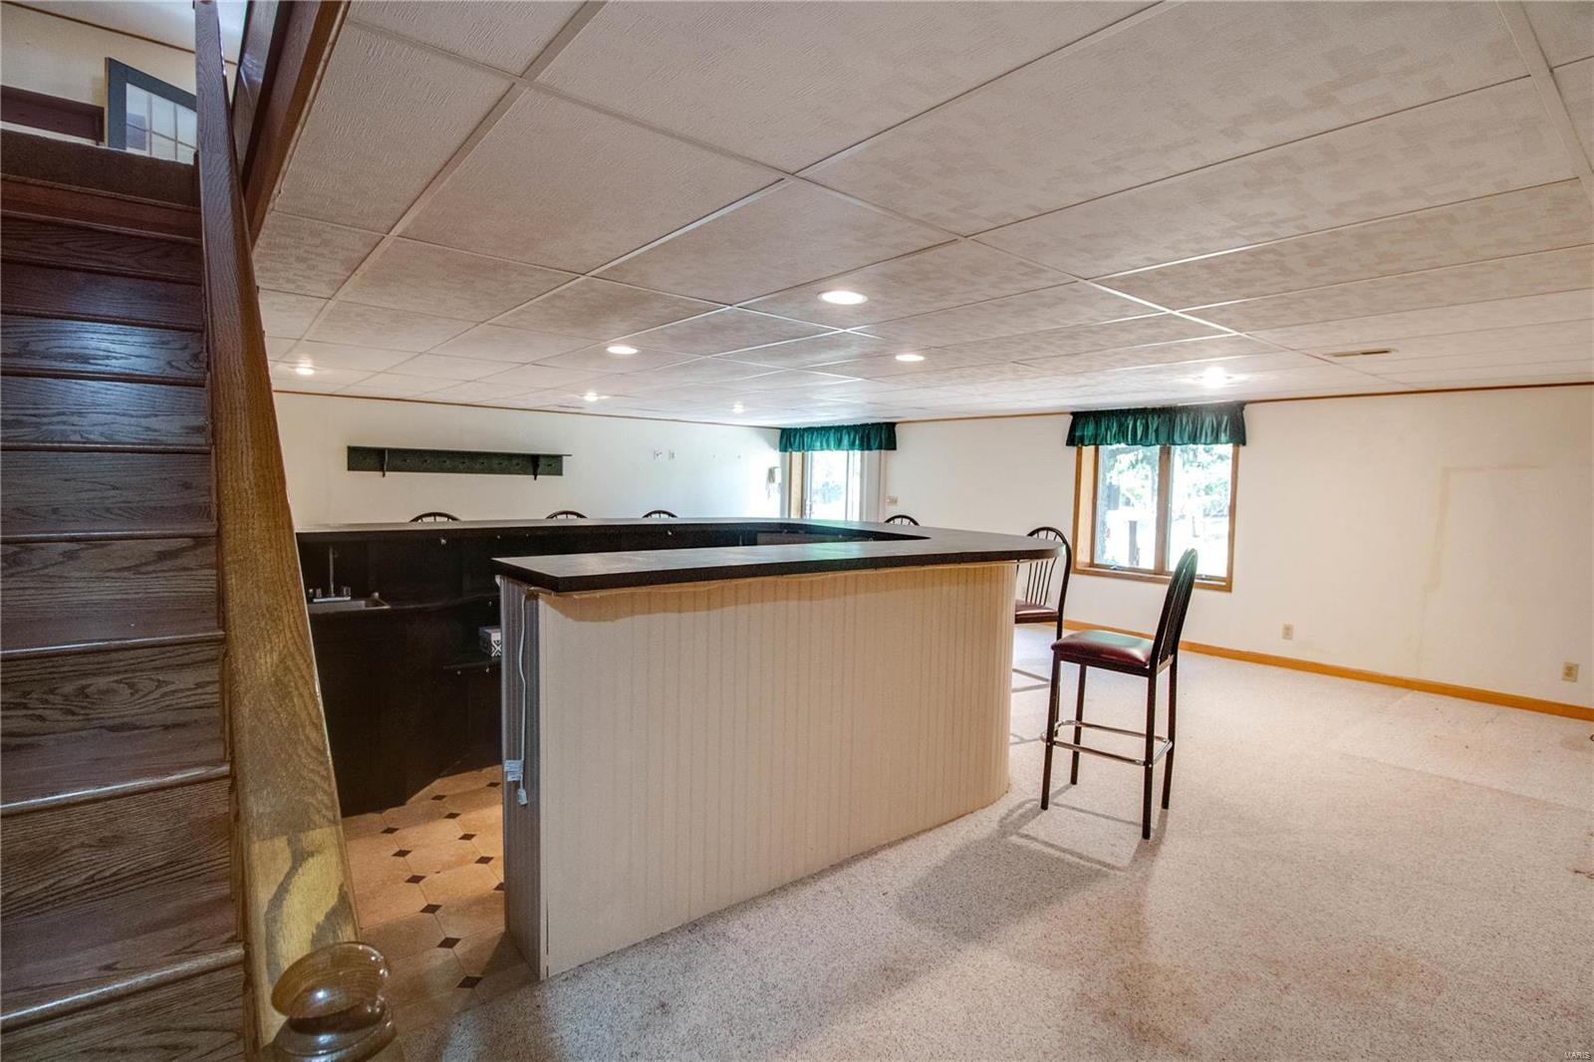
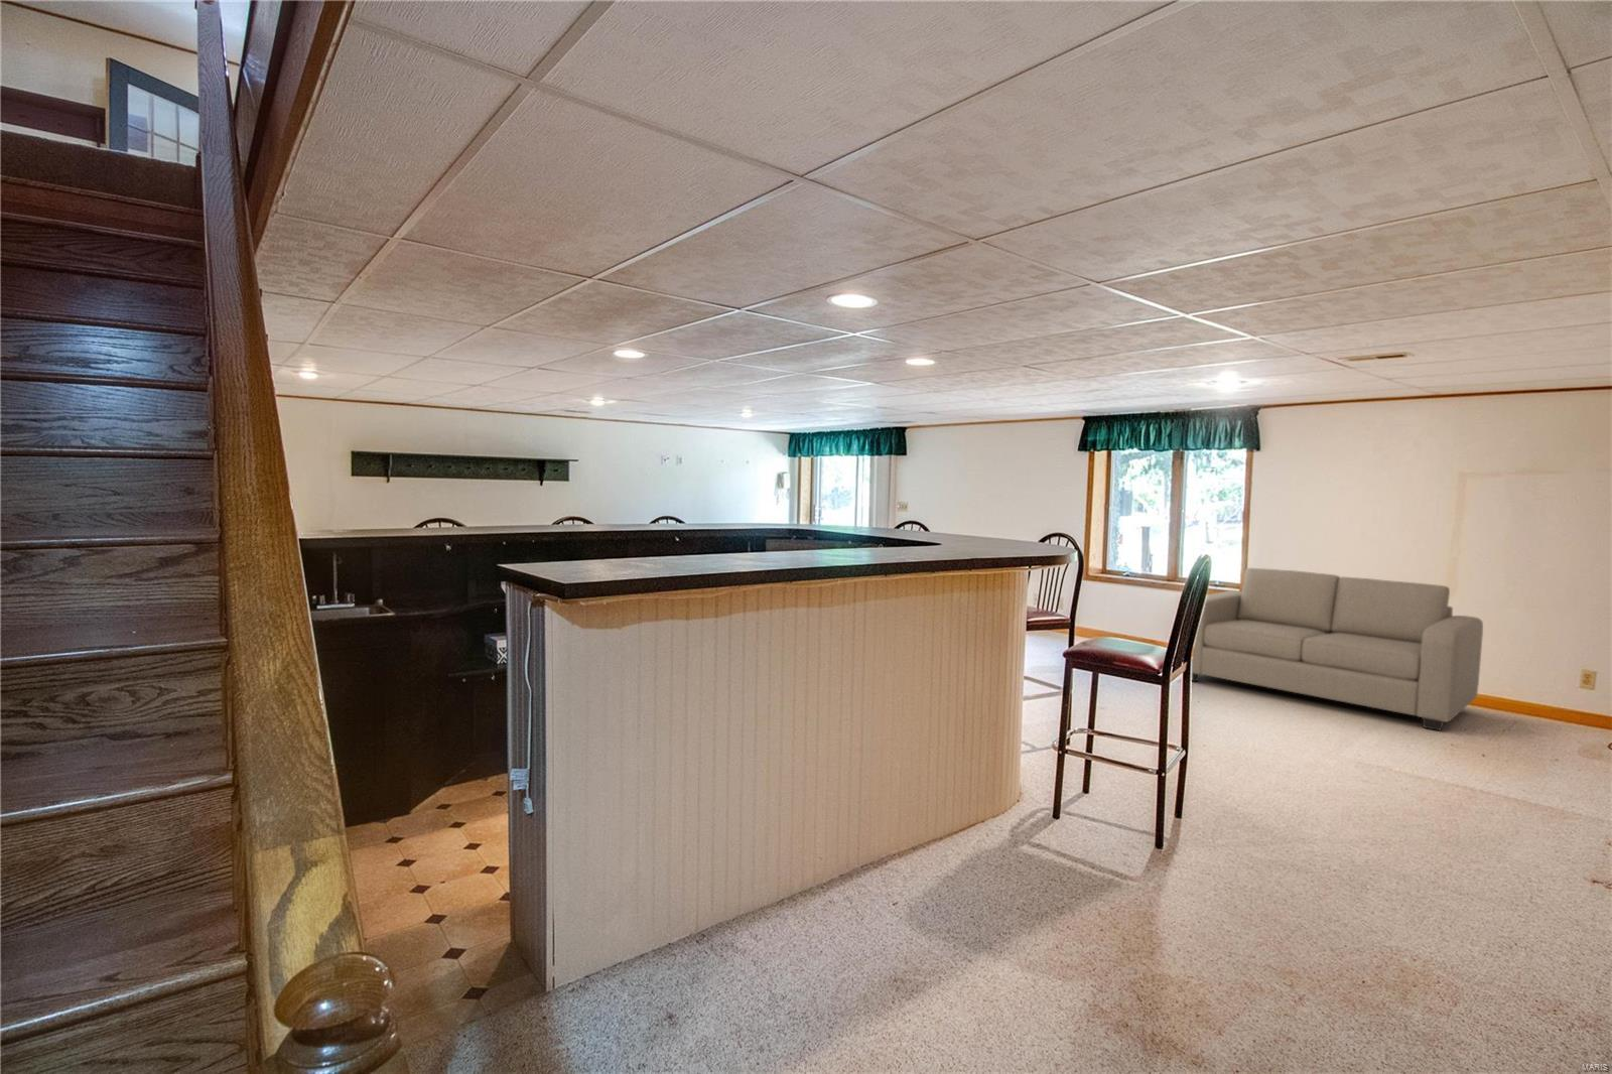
+ sofa [1191,567,1484,731]
